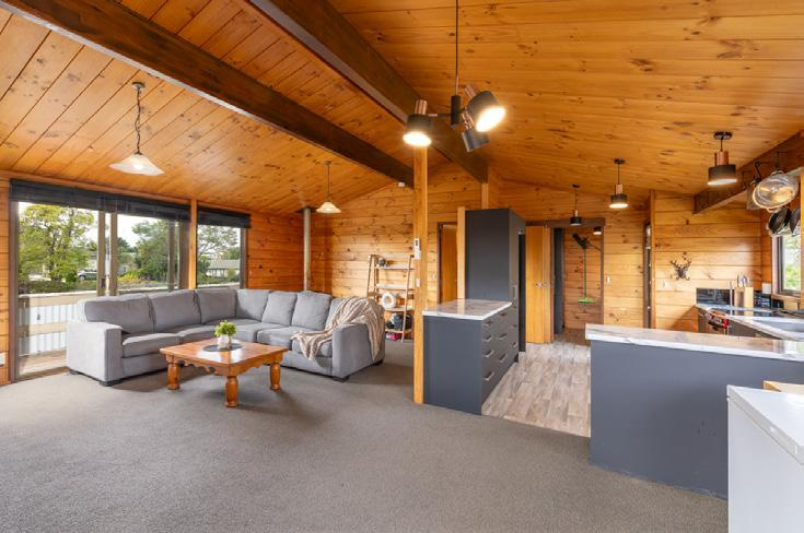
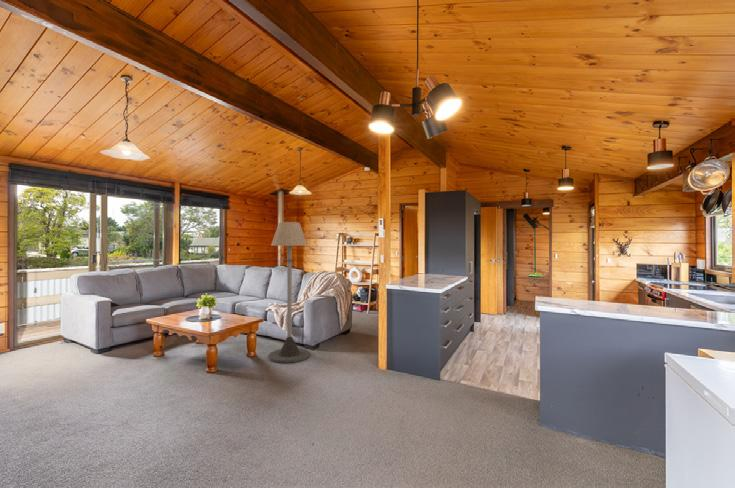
+ floor lamp [267,221,311,364]
